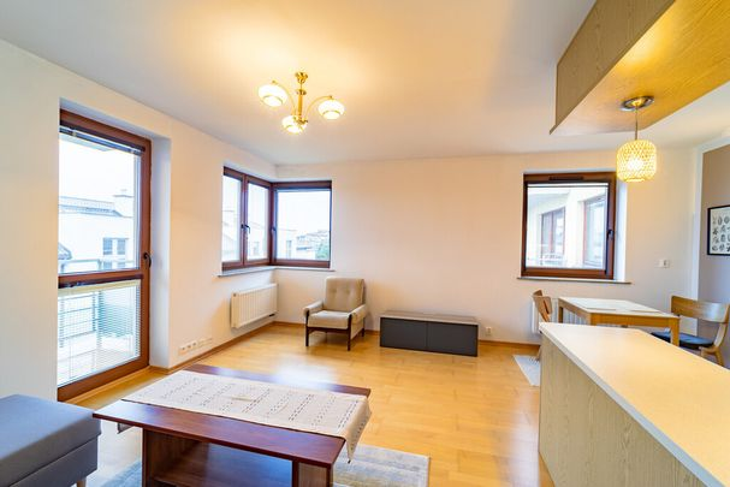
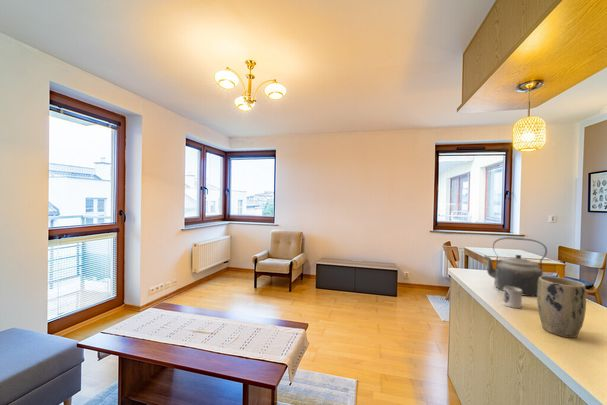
+ cup [502,286,523,309]
+ kettle [483,236,548,297]
+ plant pot [536,275,587,339]
